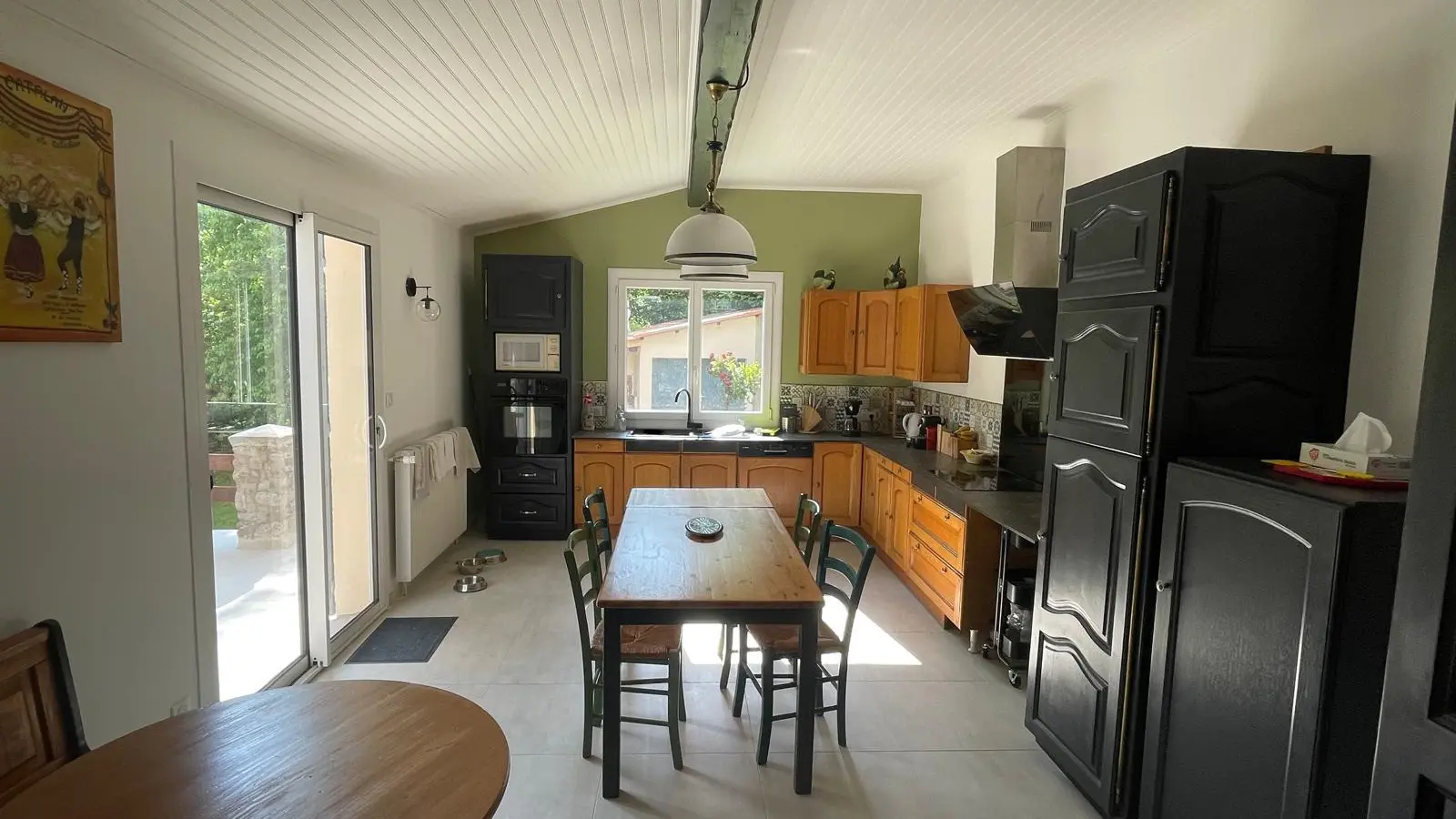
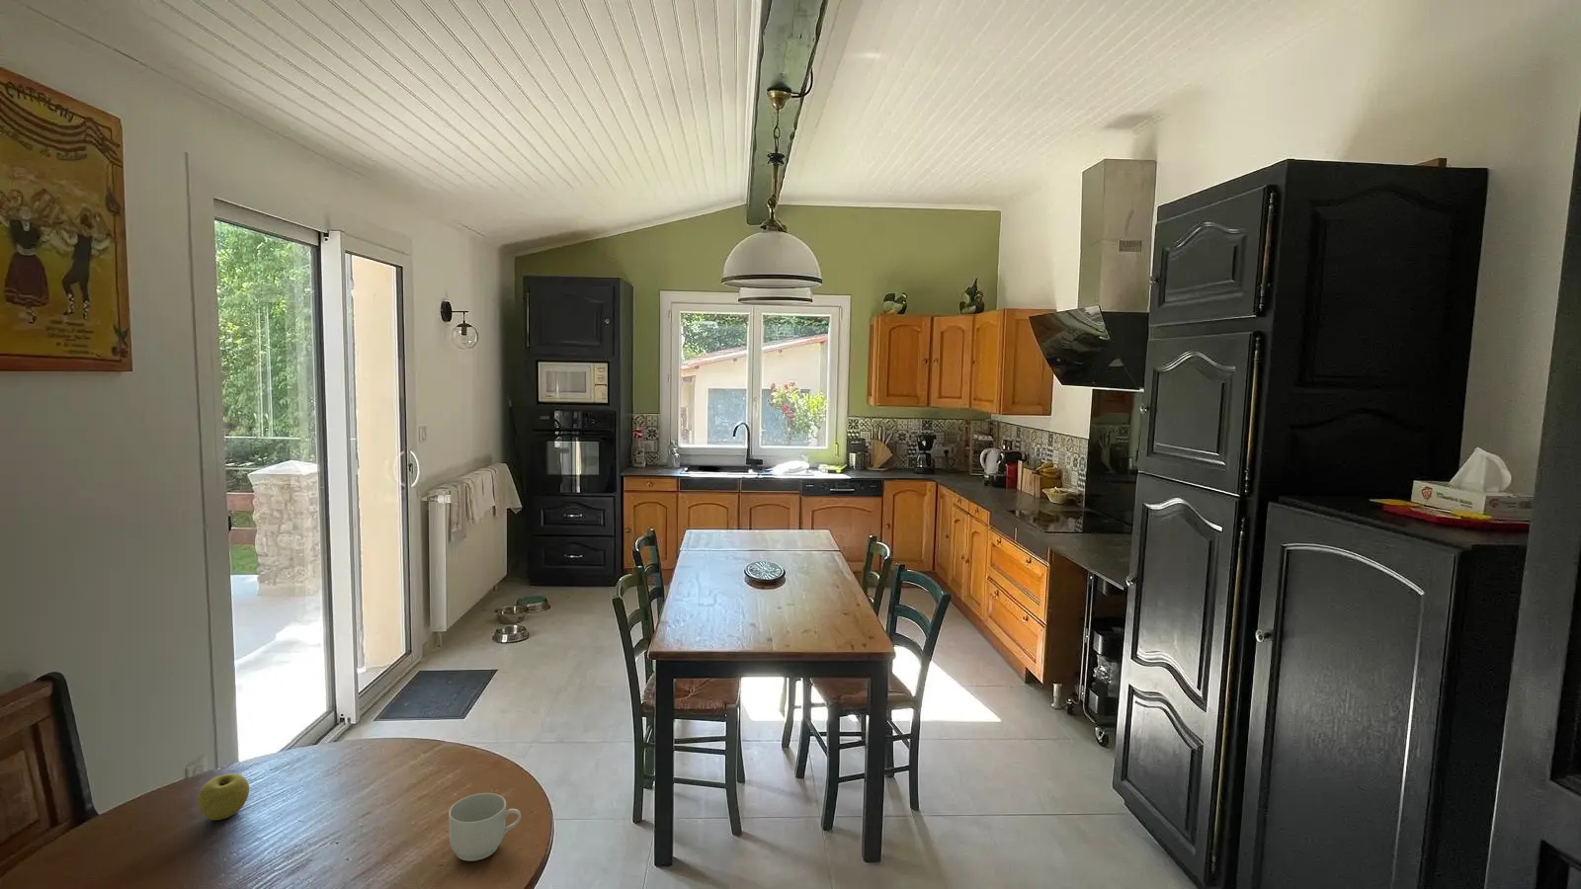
+ mug [447,792,521,862]
+ apple [197,773,250,821]
